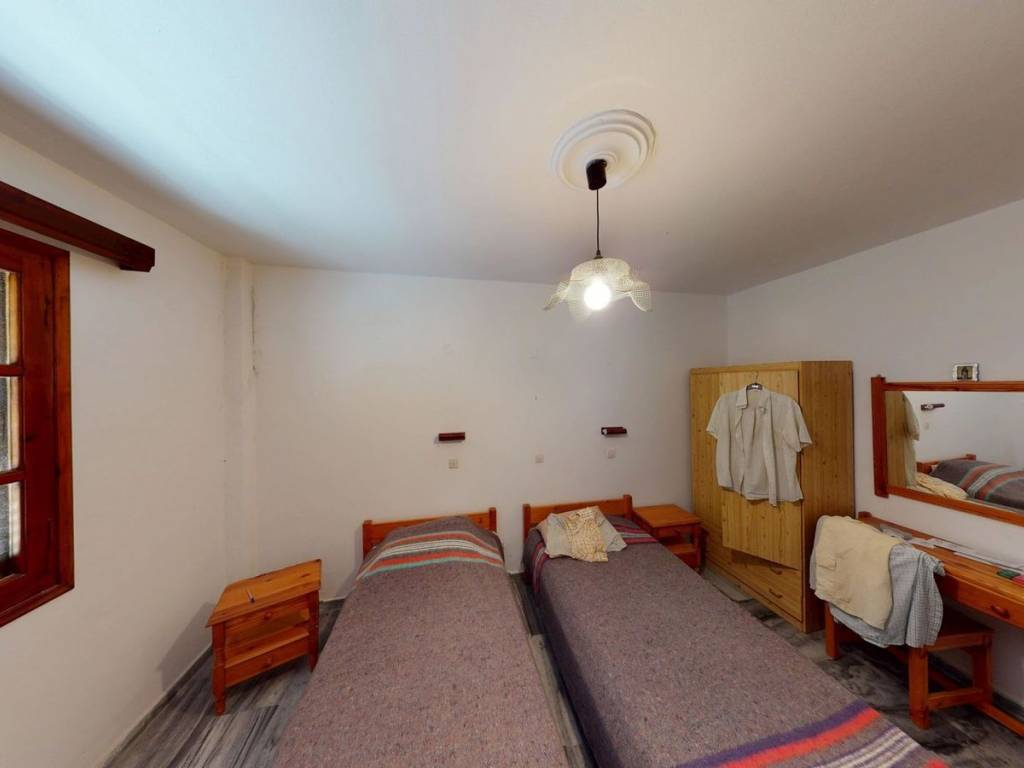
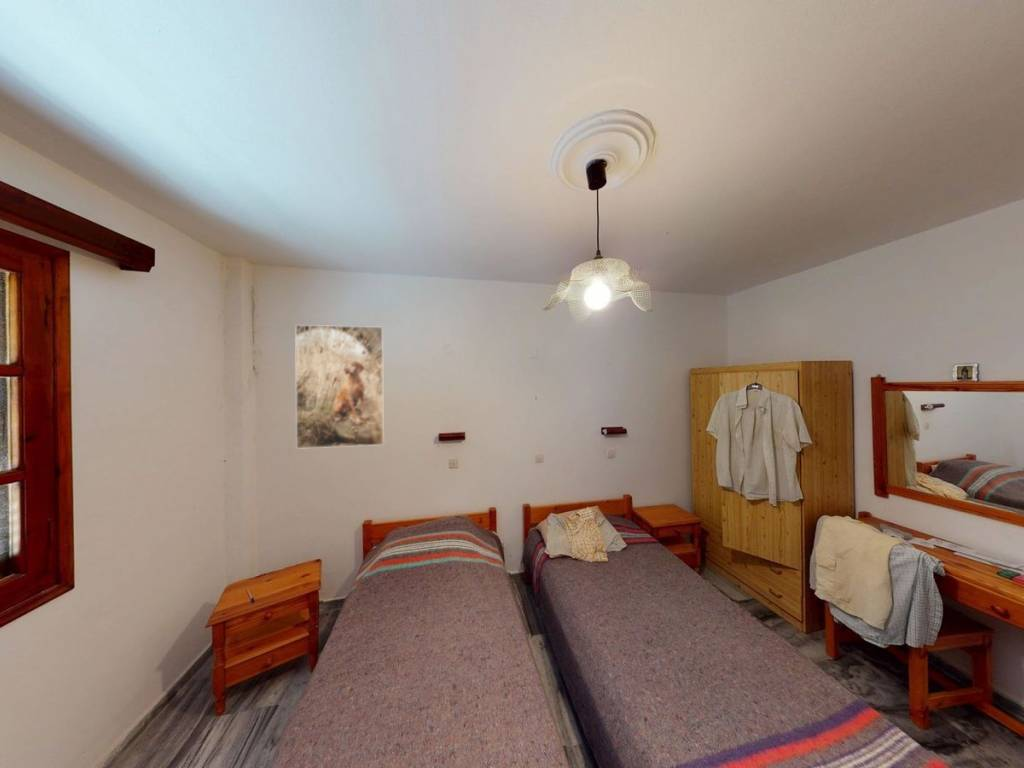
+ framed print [294,324,385,450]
